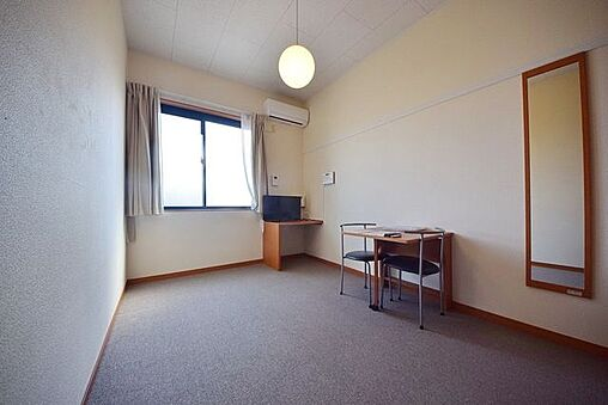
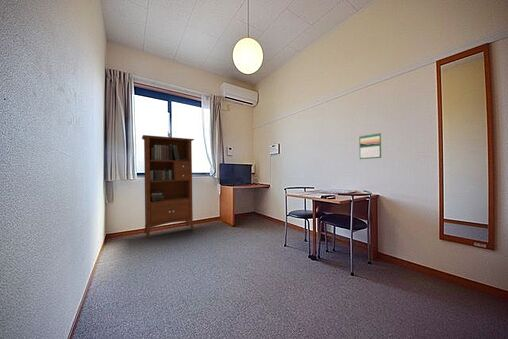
+ bookcase [141,134,195,239]
+ calendar [358,132,382,160]
